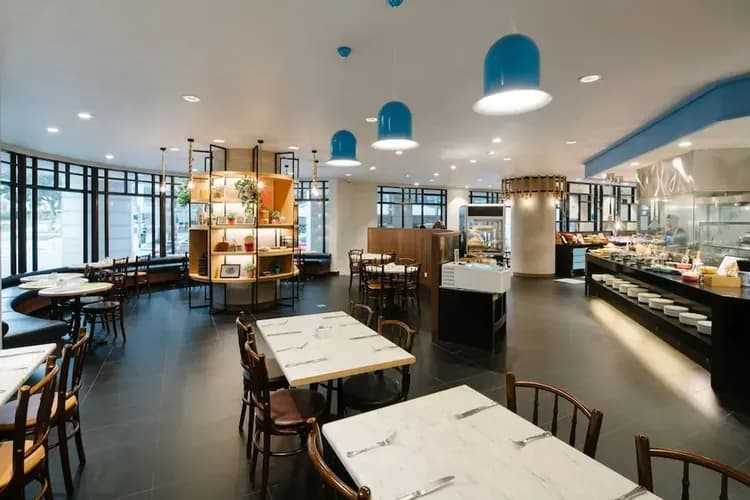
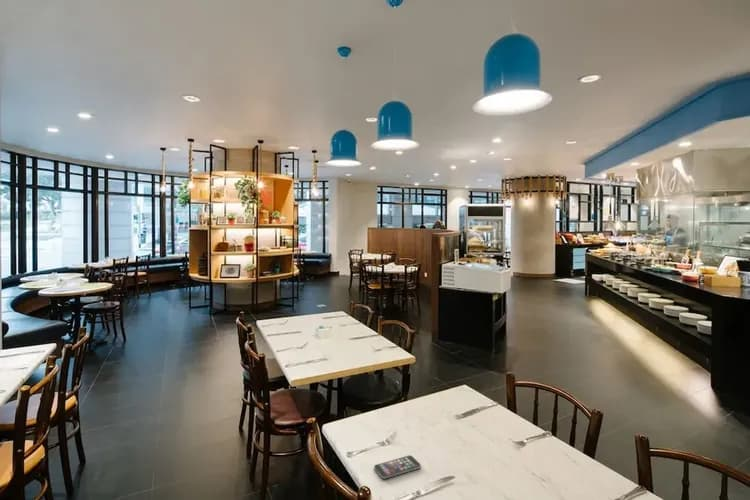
+ smartphone [373,454,422,480]
